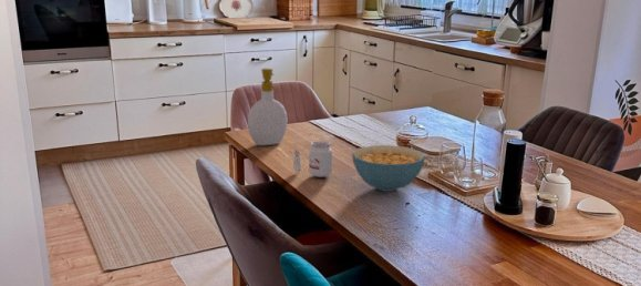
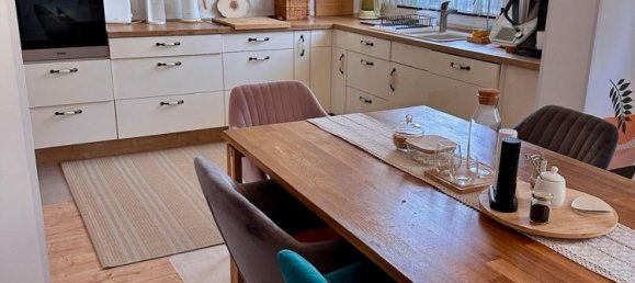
- soap bottle [247,68,289,146]
- cereal bowl [351,144,426,193]
- candle [292,140,333,178]
